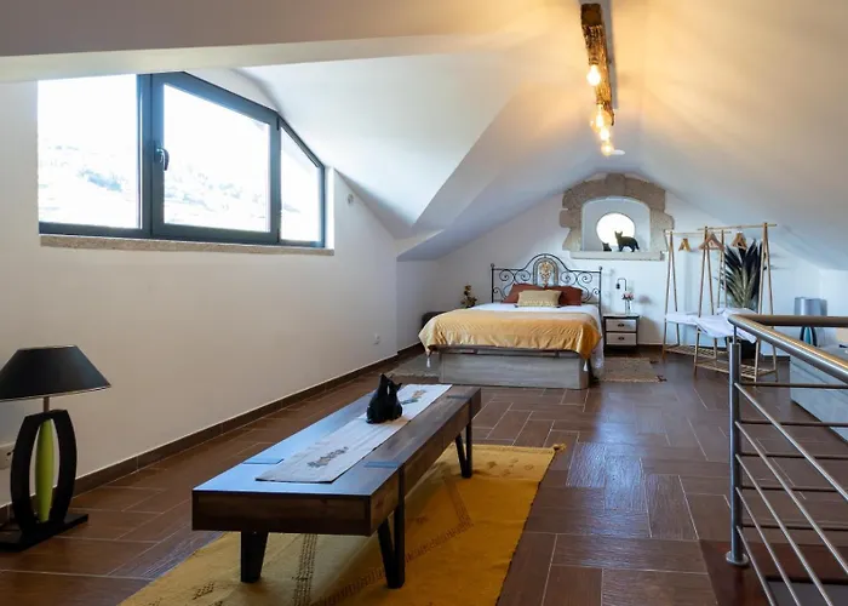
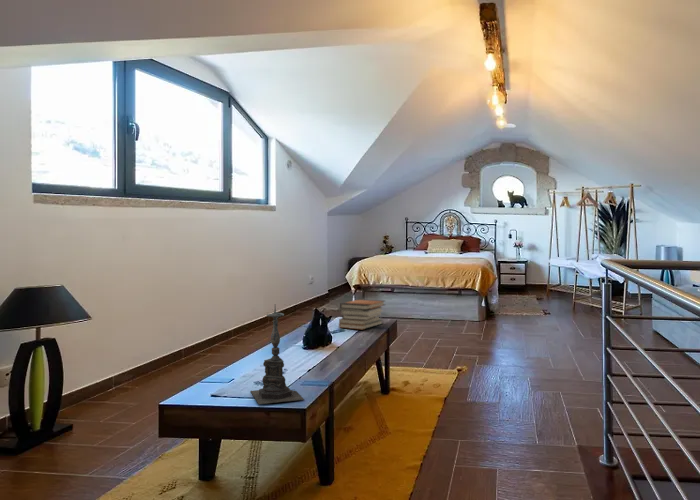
+ candle holder [250,305,305,405]
+ book stack [338,298,386,331]
